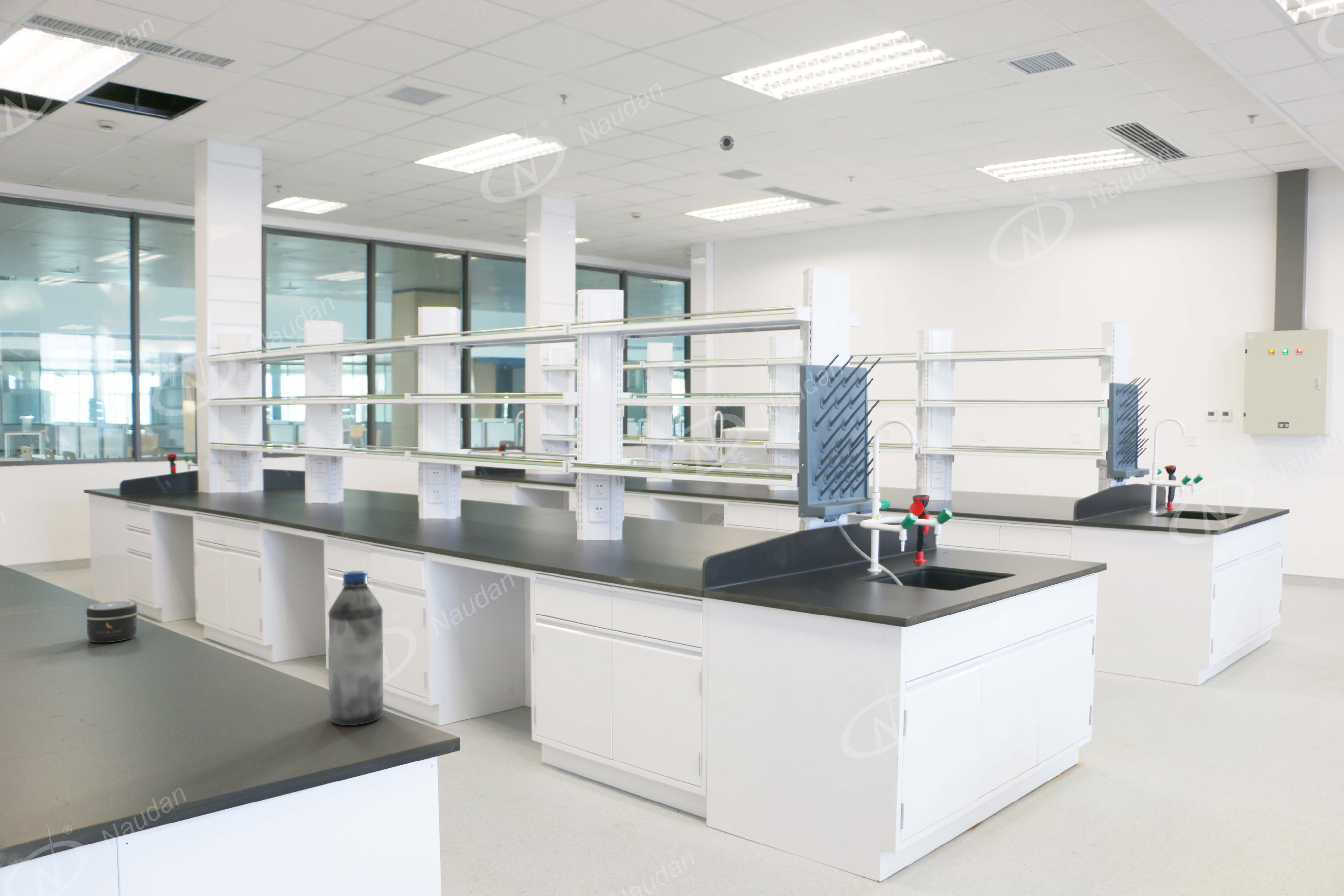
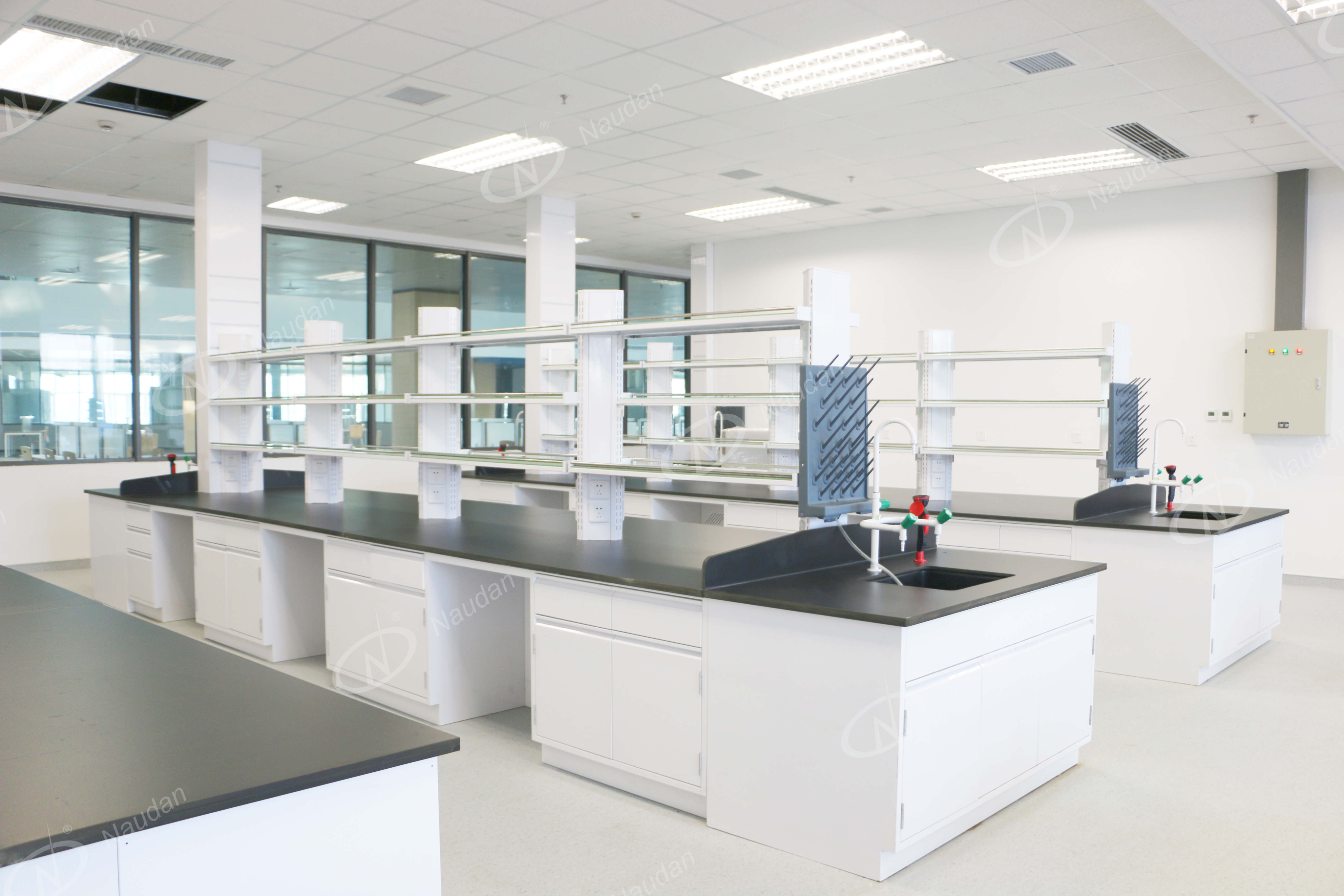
- jar [86,601,138,643]
- smoke detector [719,135,735,151]
- water bottle [328,570,384,726]
